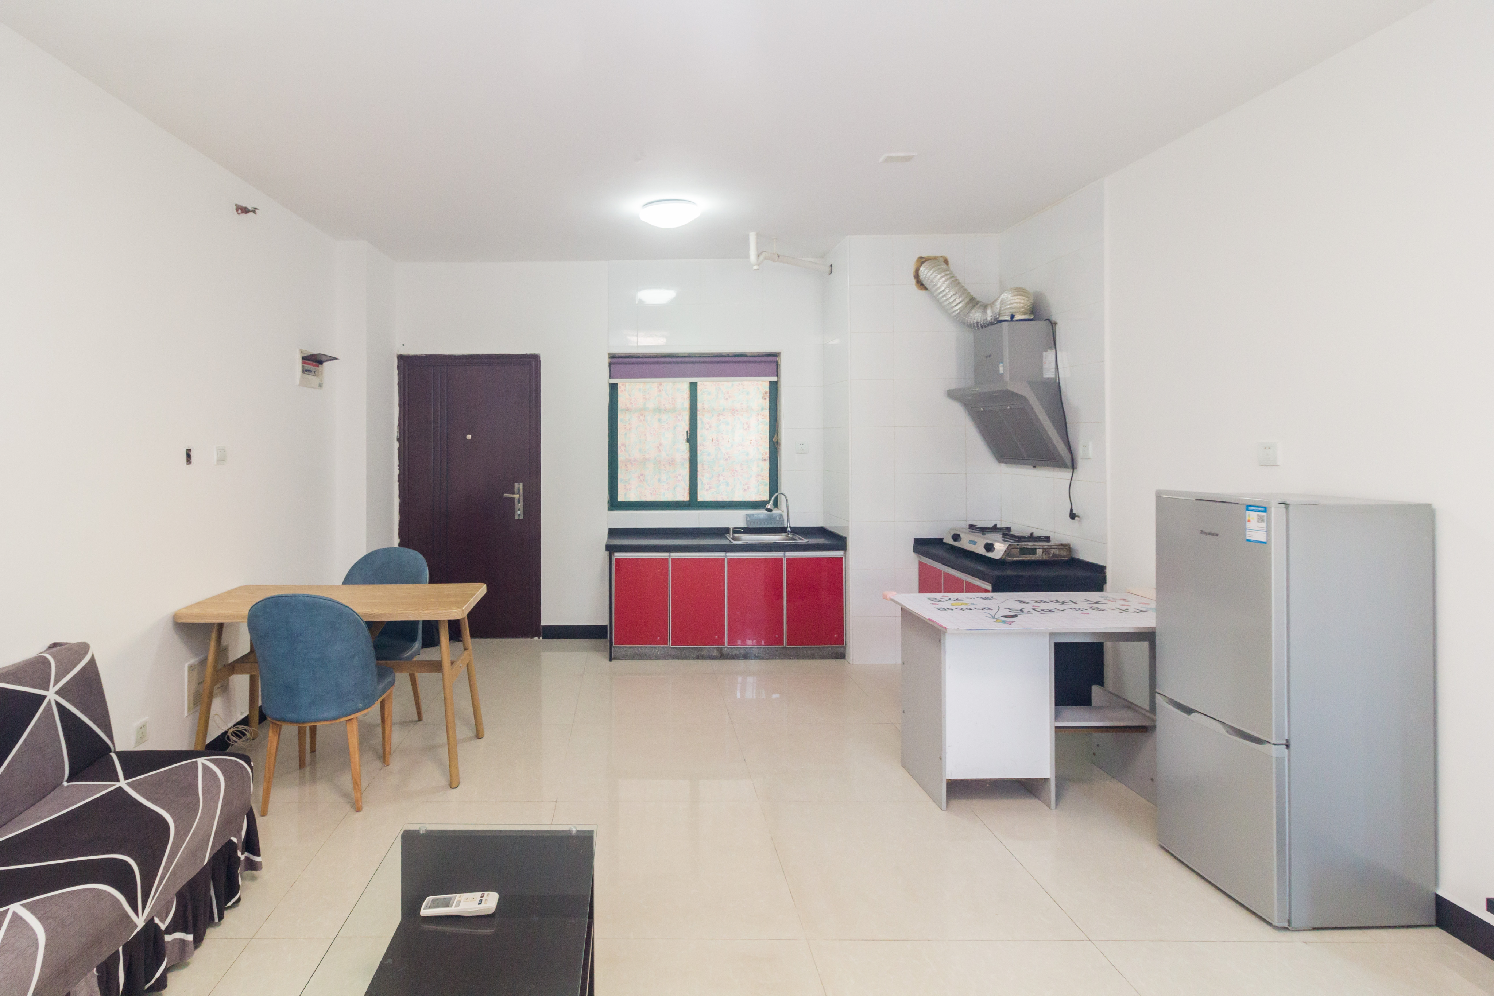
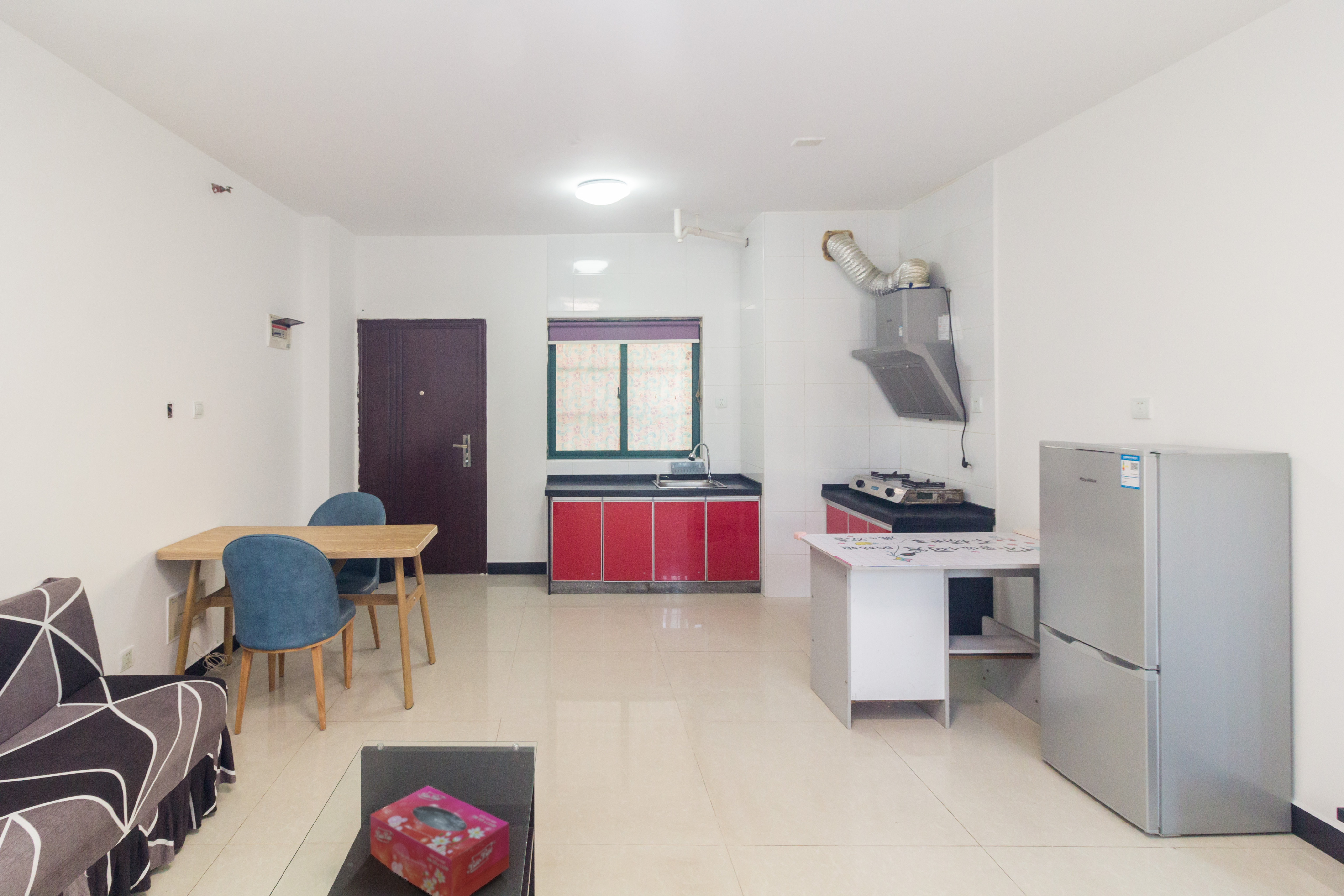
+ tissue box [370,785,510,896]
